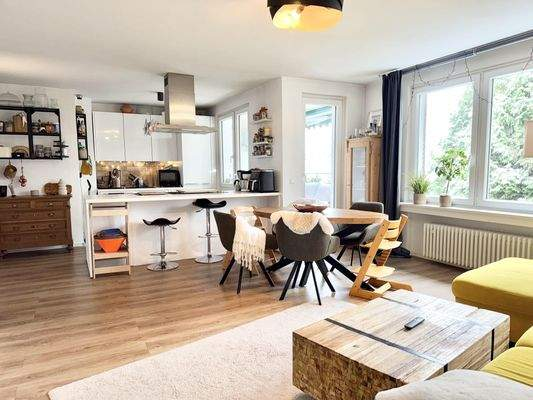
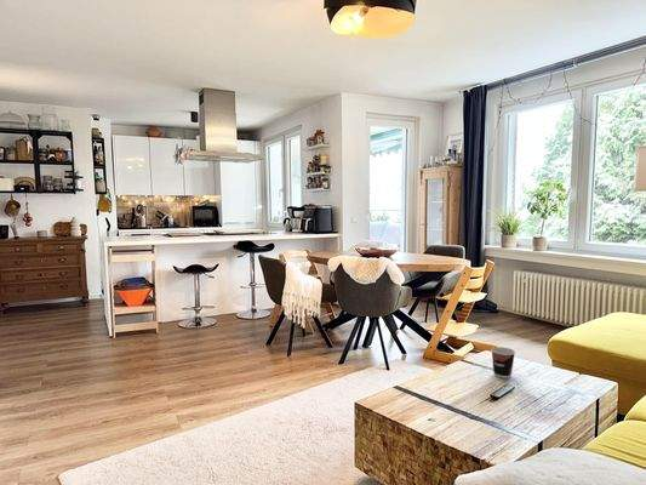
+ cup [490,346,516,380]
